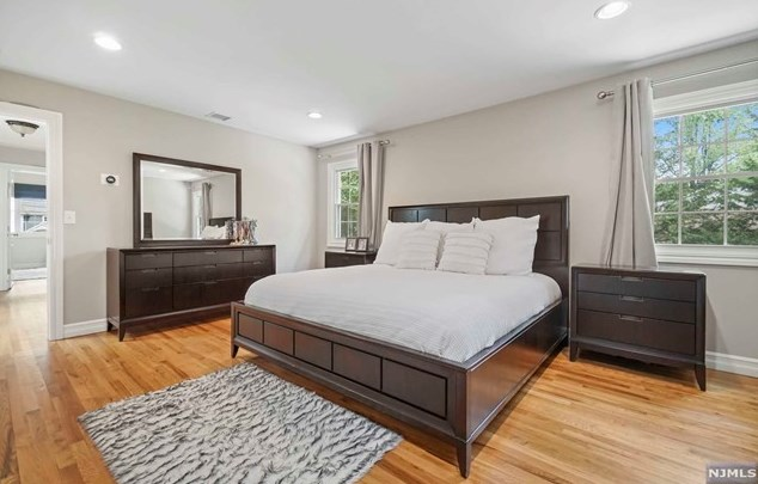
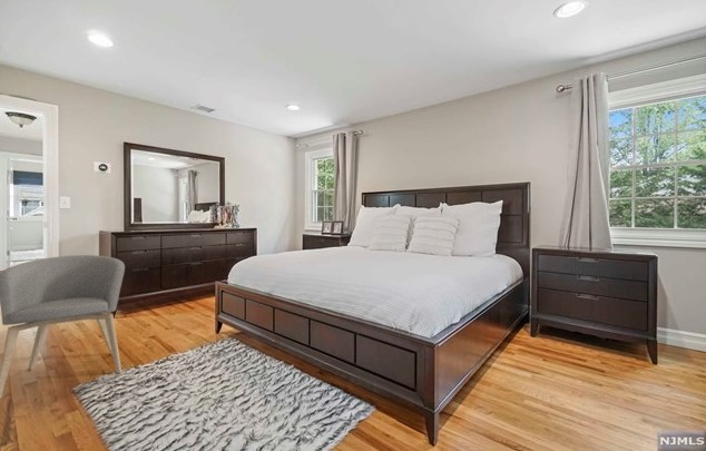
+ armchair [0,254,126,400]
